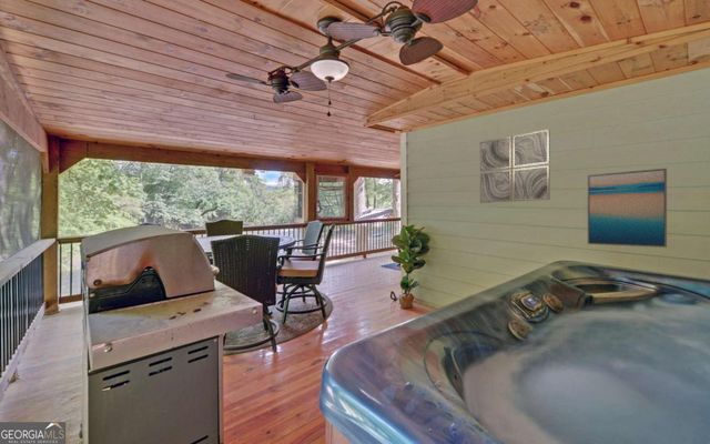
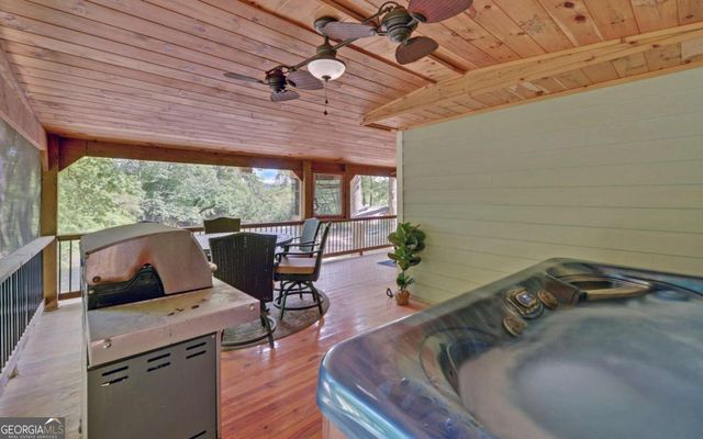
- wall art [479,128,551,204]
- wall art [587,168,668,249]
